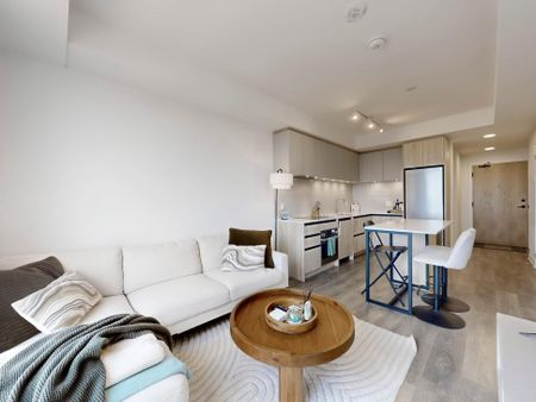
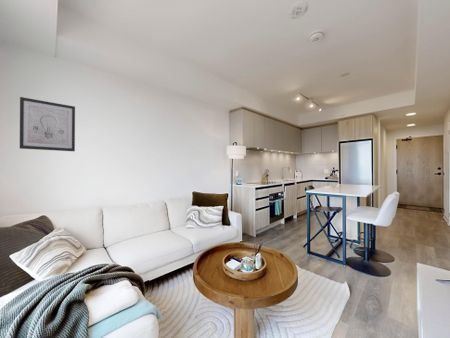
+ wall art [19,96,76,152]
